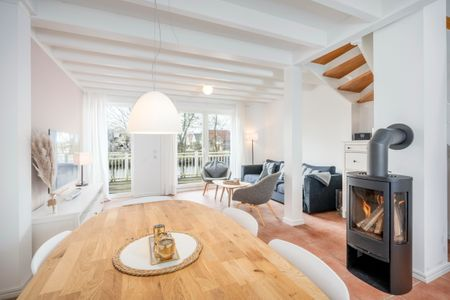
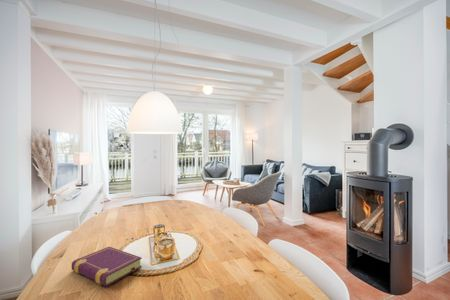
+ book [71,246,143,287]
